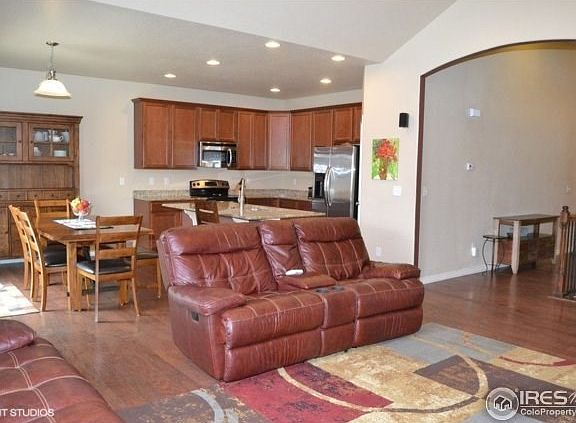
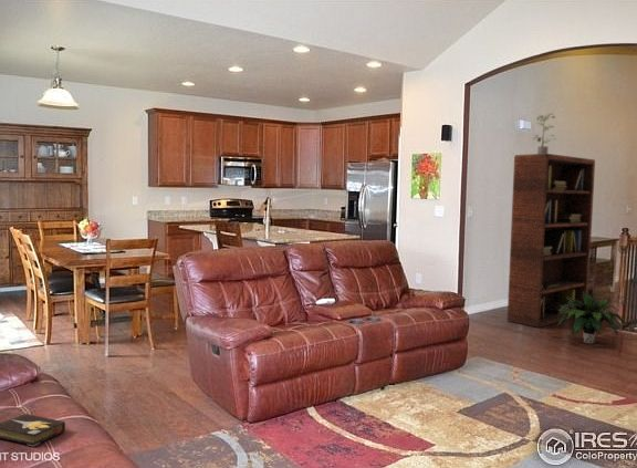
+ potted plant [553,291,628,344]
+ potted plant [531,112,558,154]
+ hardback book [0,413,66,447]
+ bookcase [507,153,596,329]
